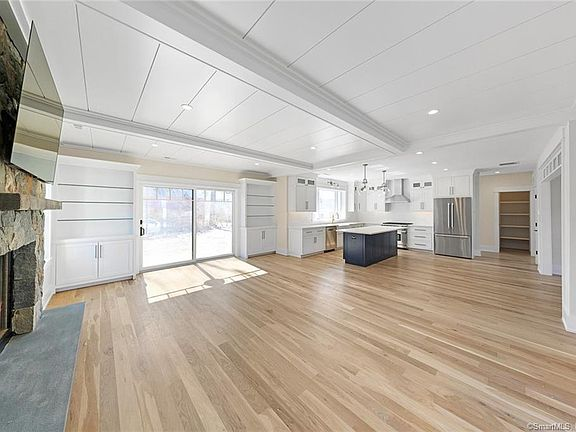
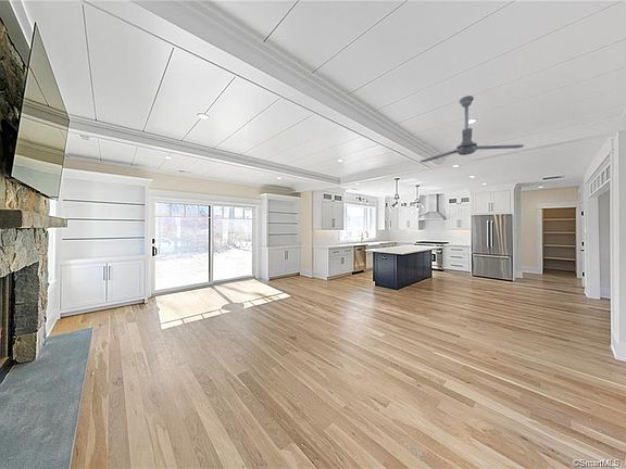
+ ceiling fan [420,94,525,163]
